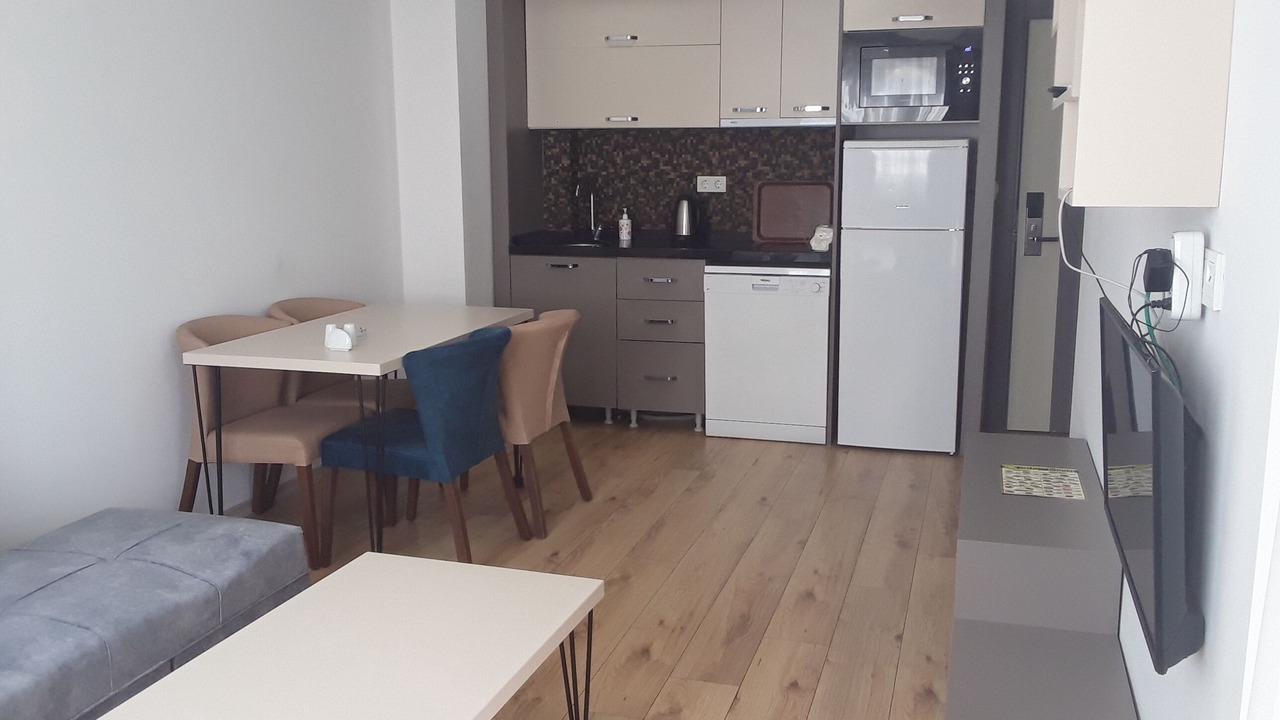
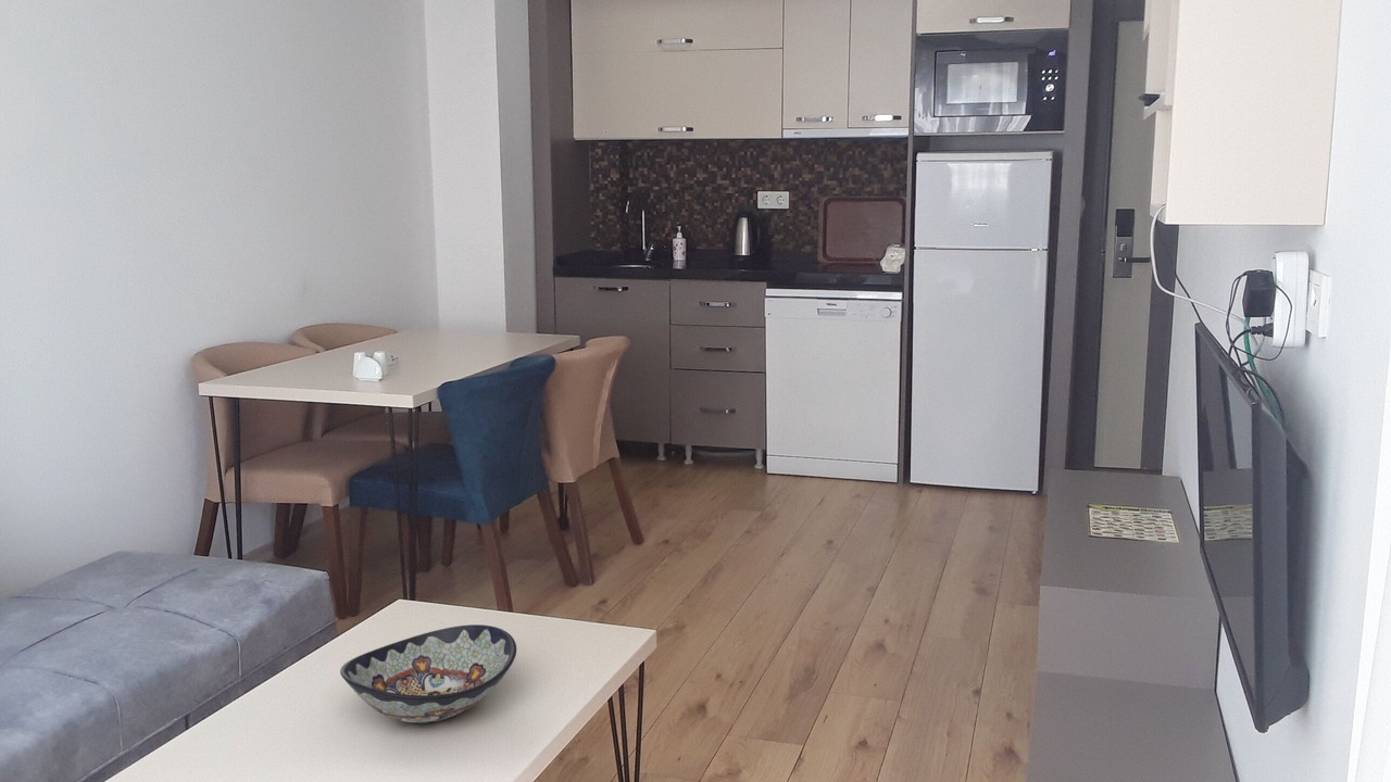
+ decorative bowl [339,623,517,724]
